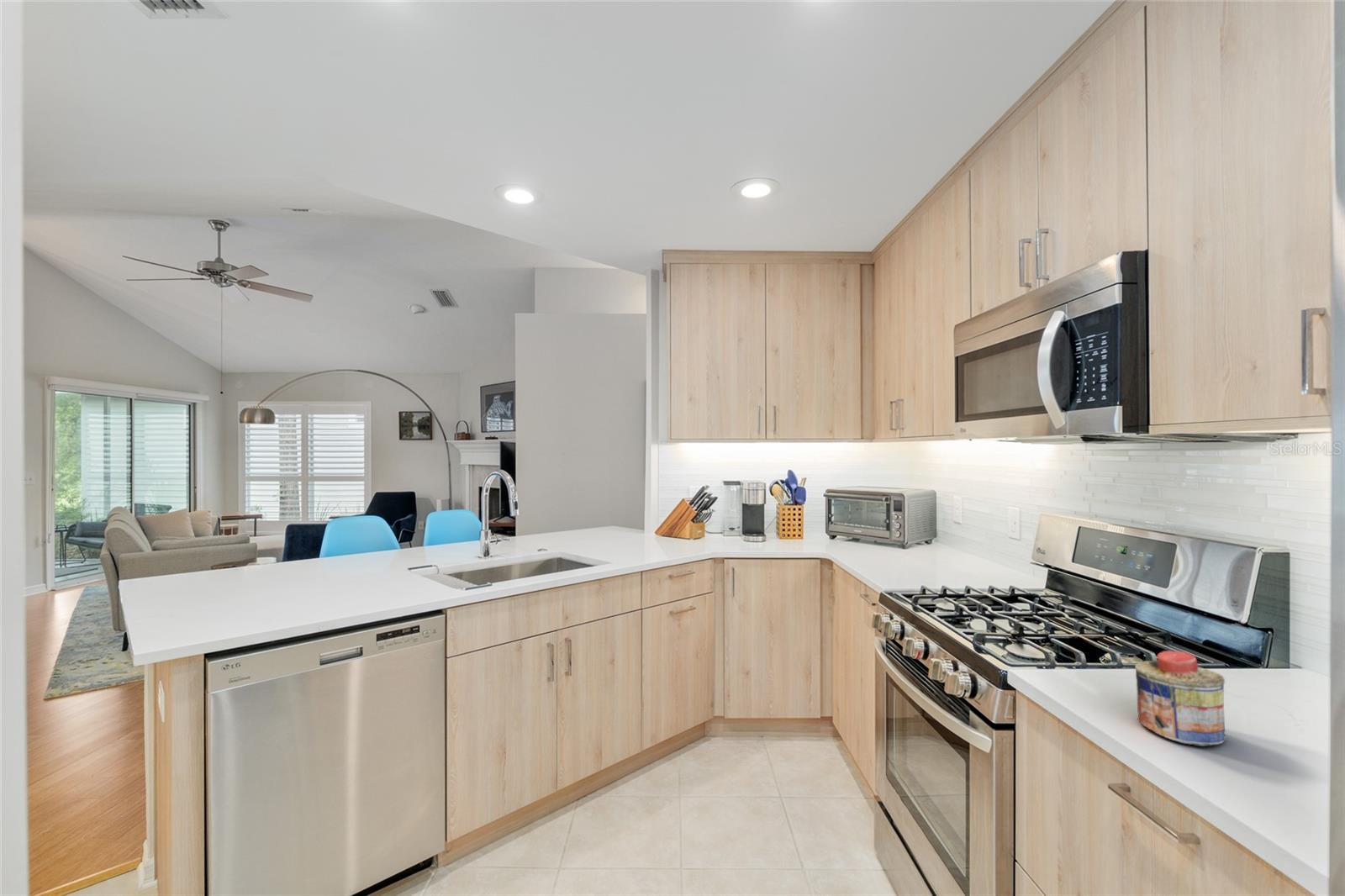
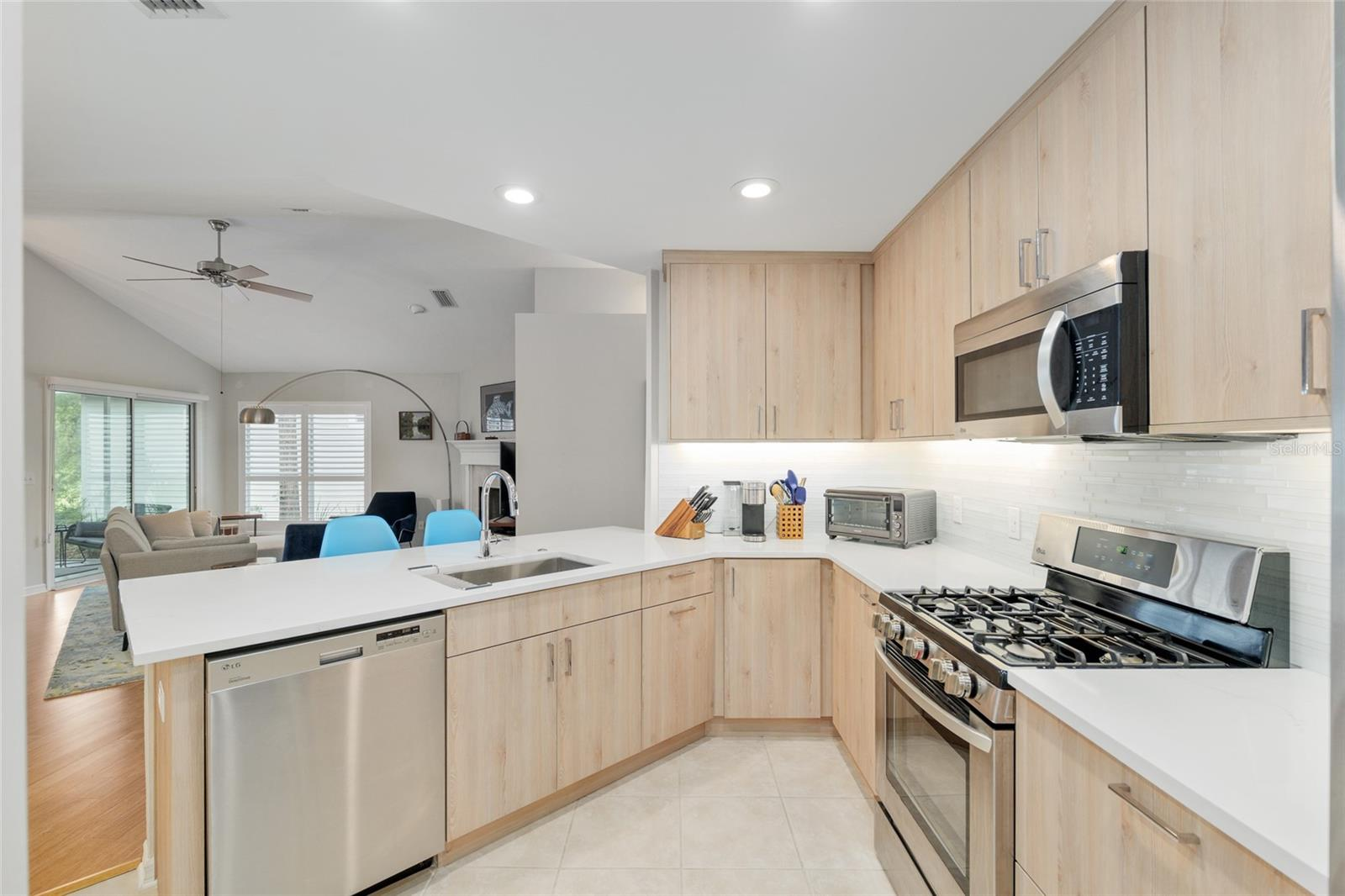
- canister [1134,650,1226,747]
